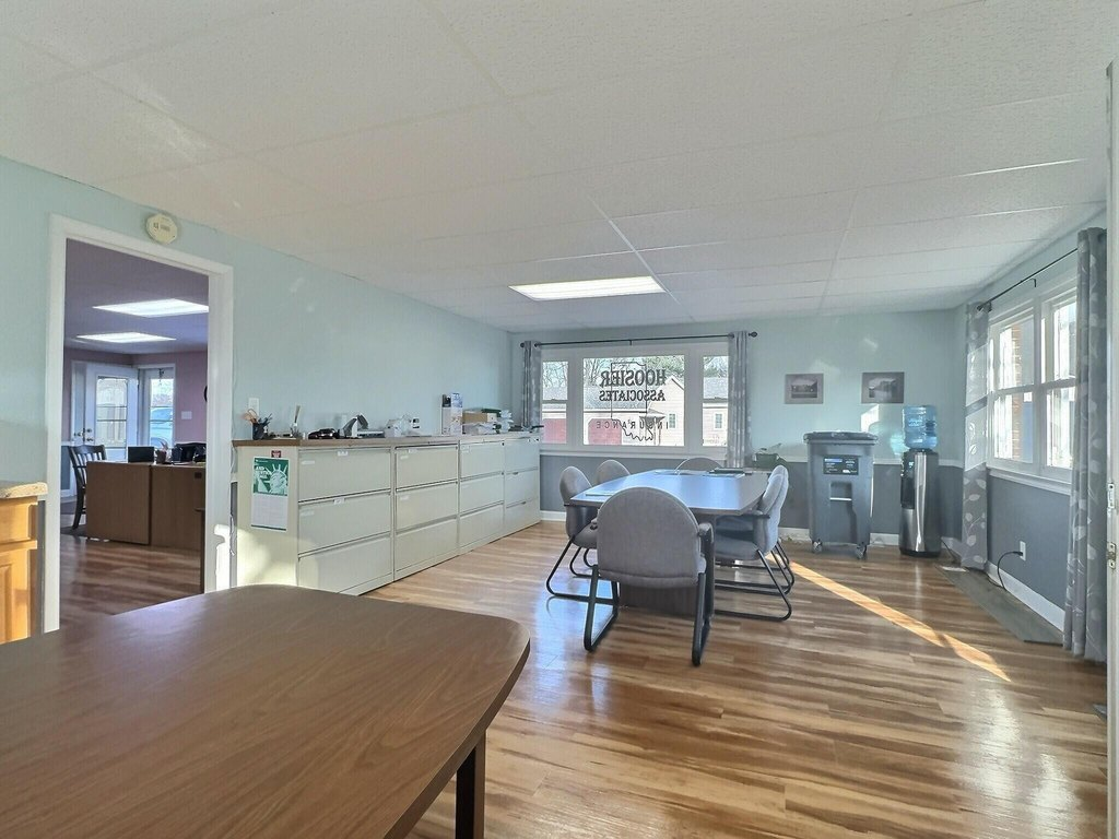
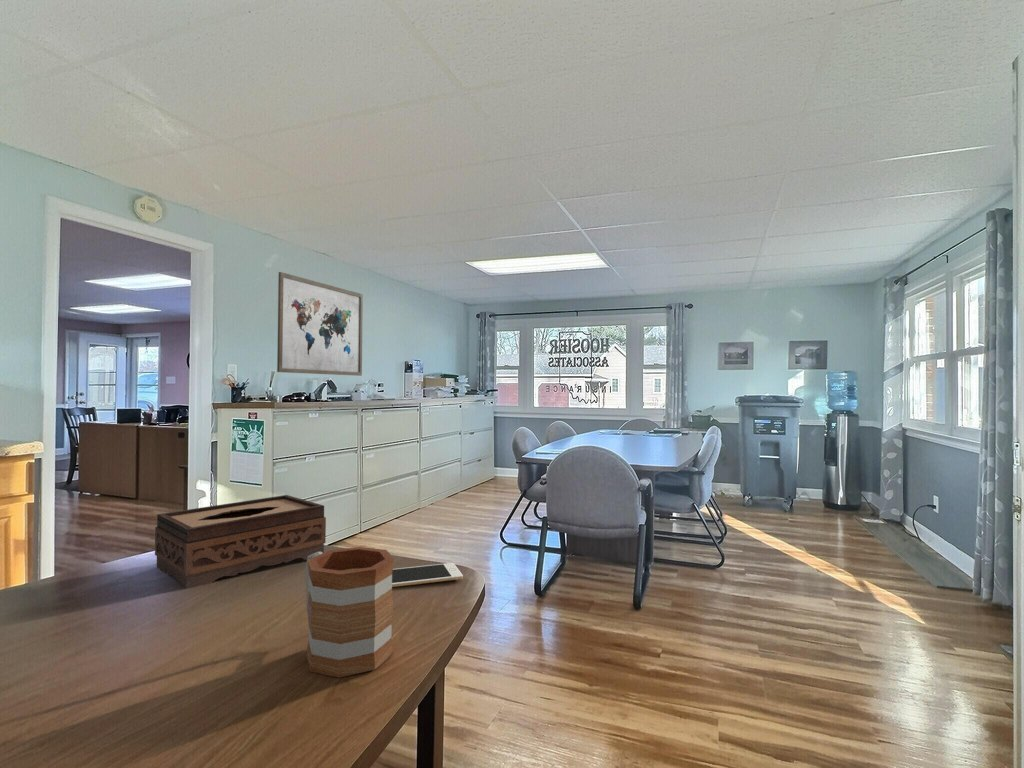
+ tissue box [154,494,327,589]
+ cell phone [392,562,464,588]
+ wall art [276,271,364,377]
+ mug [304,546,395,678]
